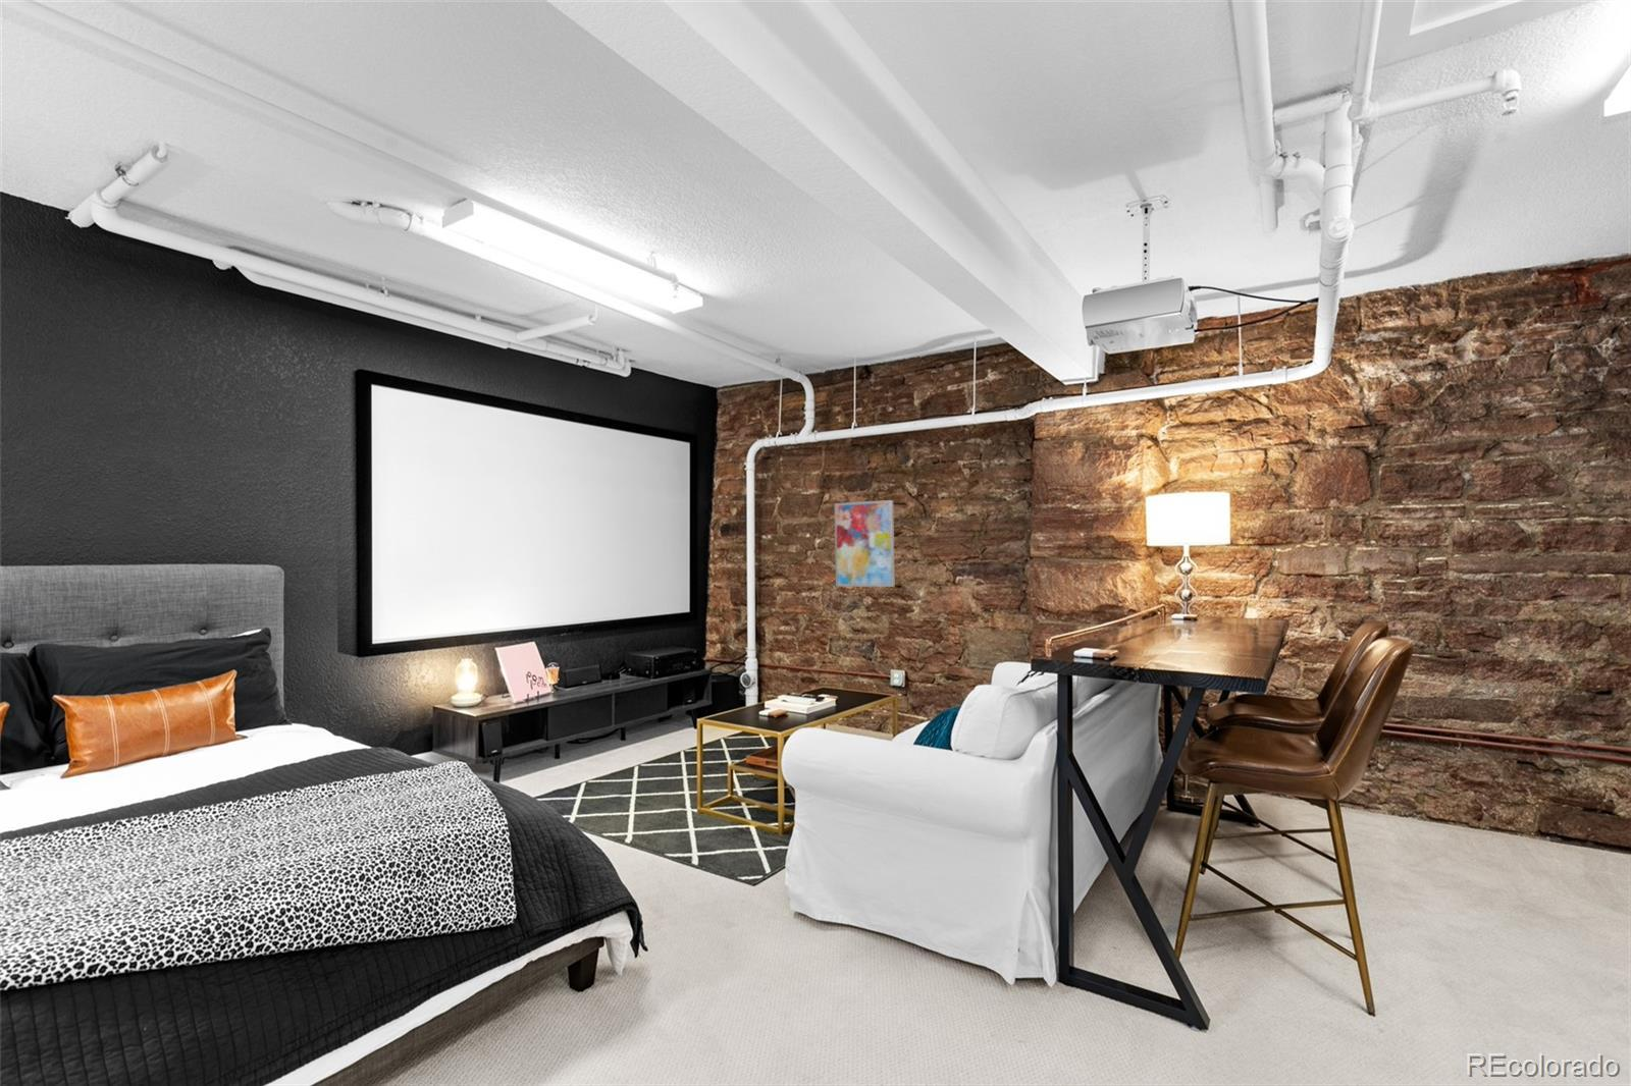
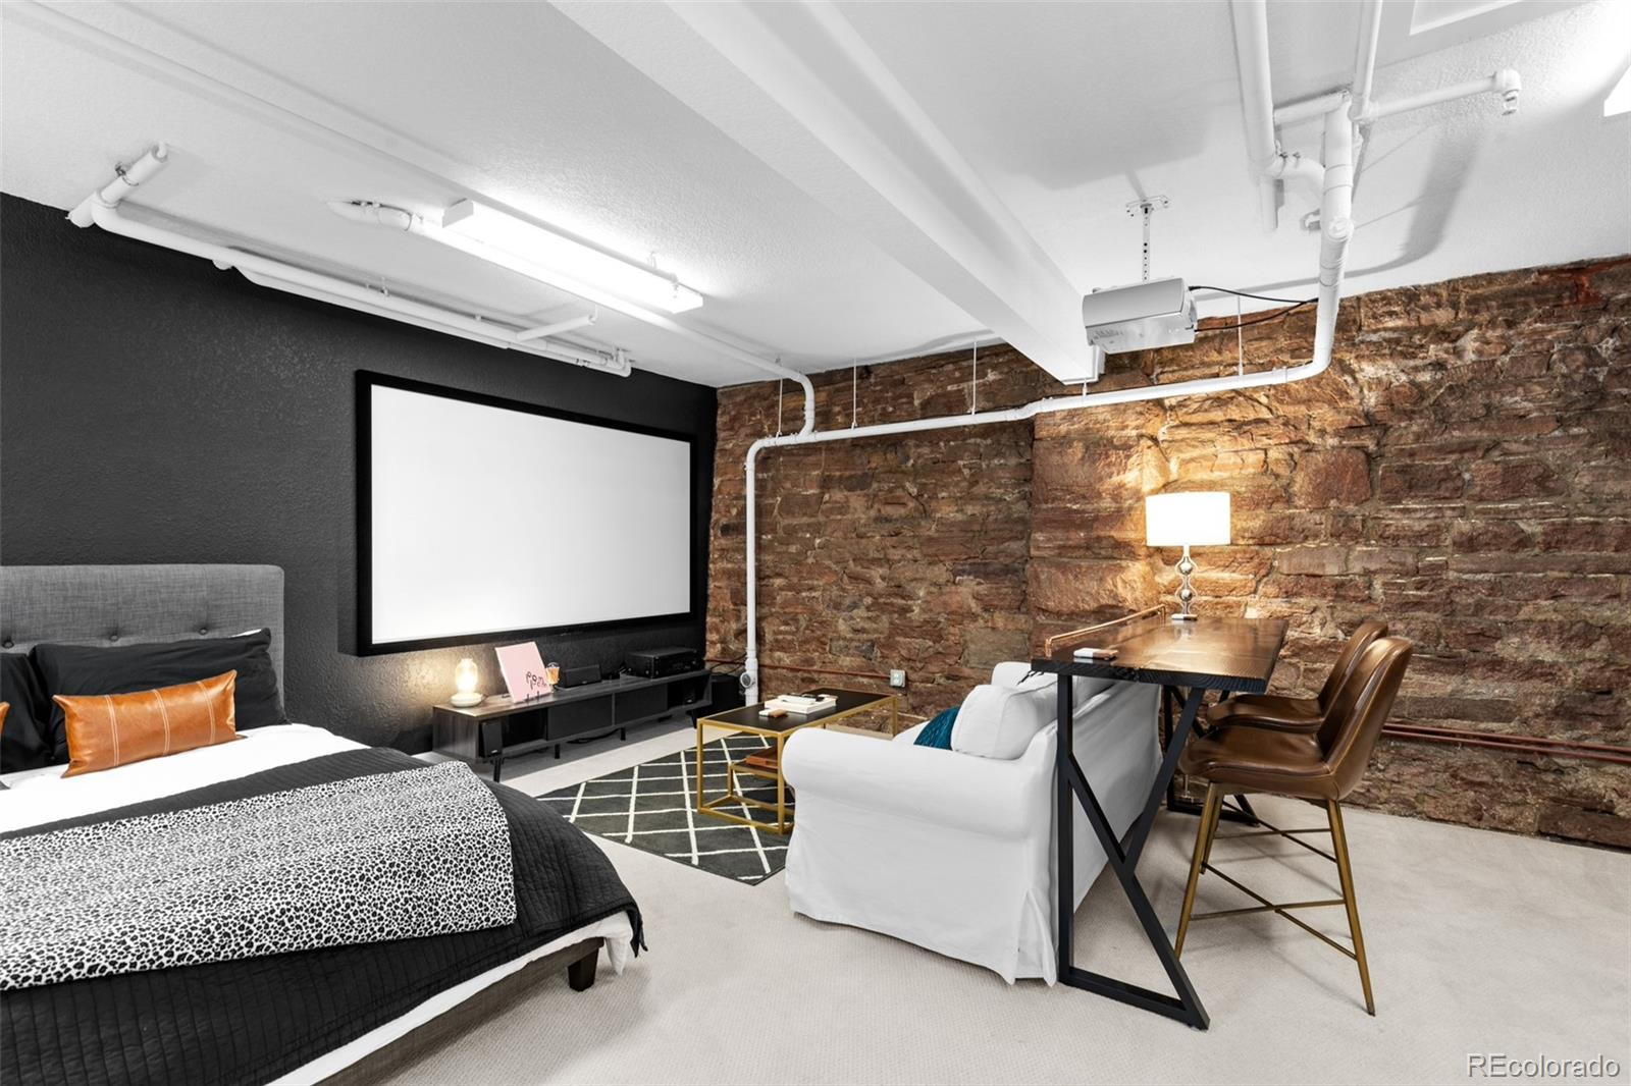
- wall art [834,499,896,588]
